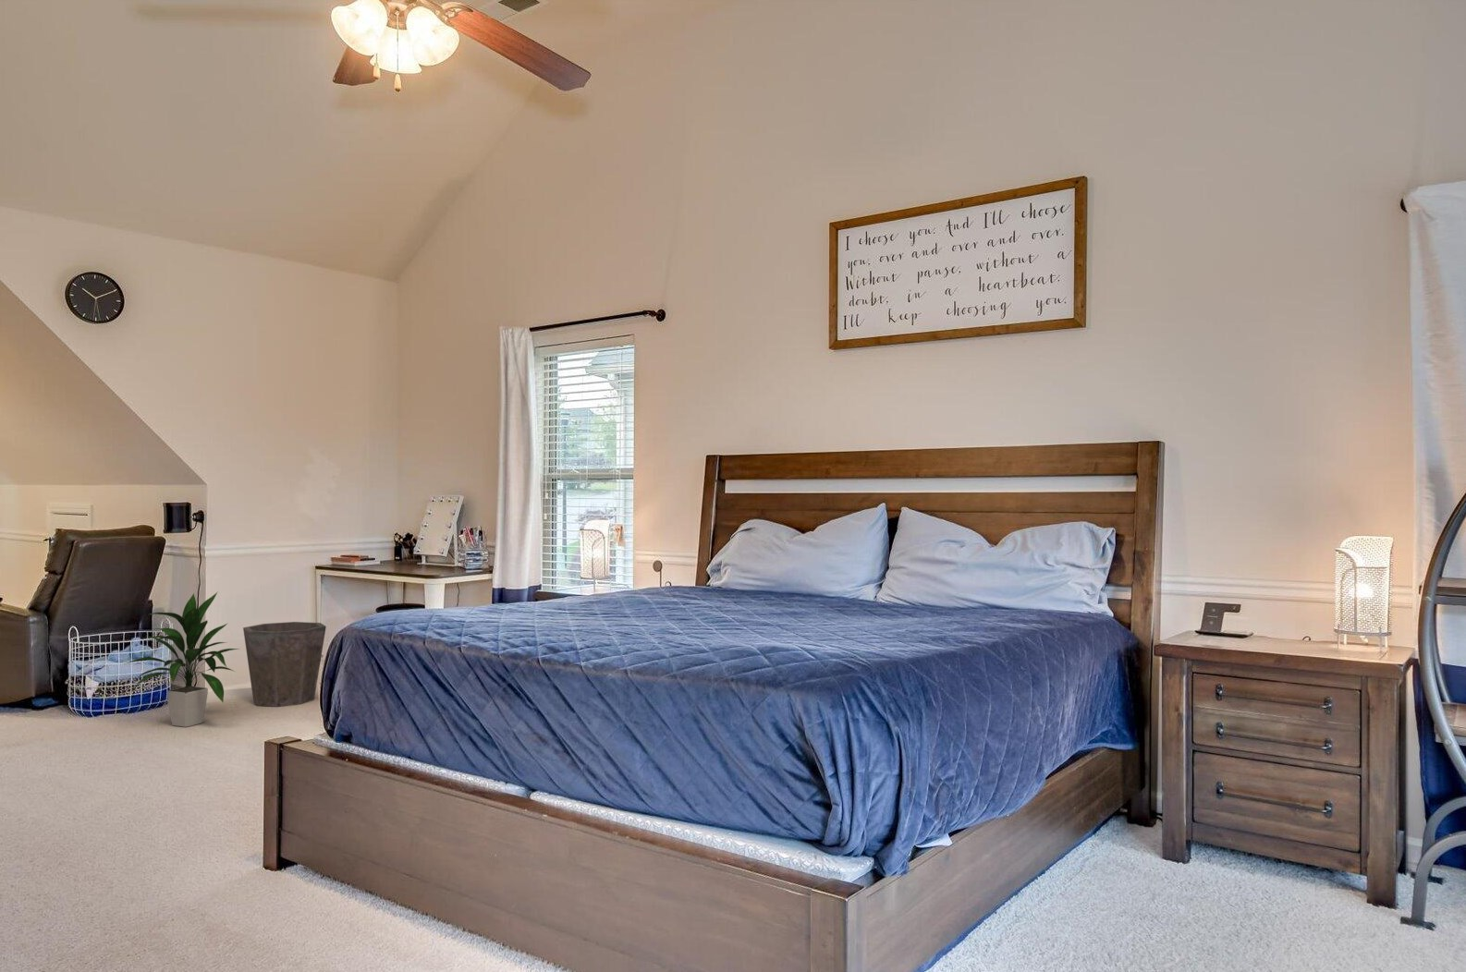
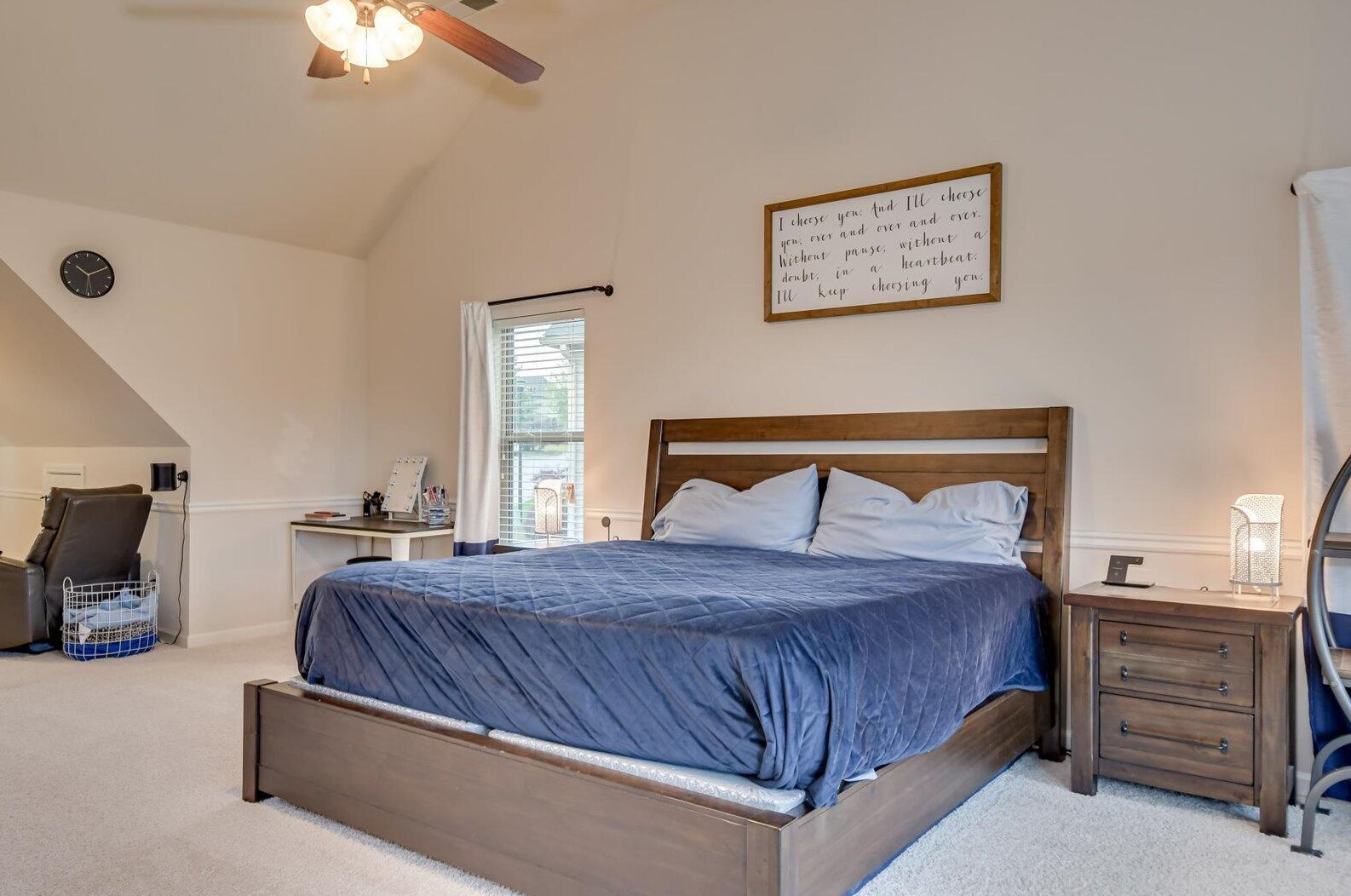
- indoor plant [123,590,240,728]
- waste bin [242,621,328,707]
